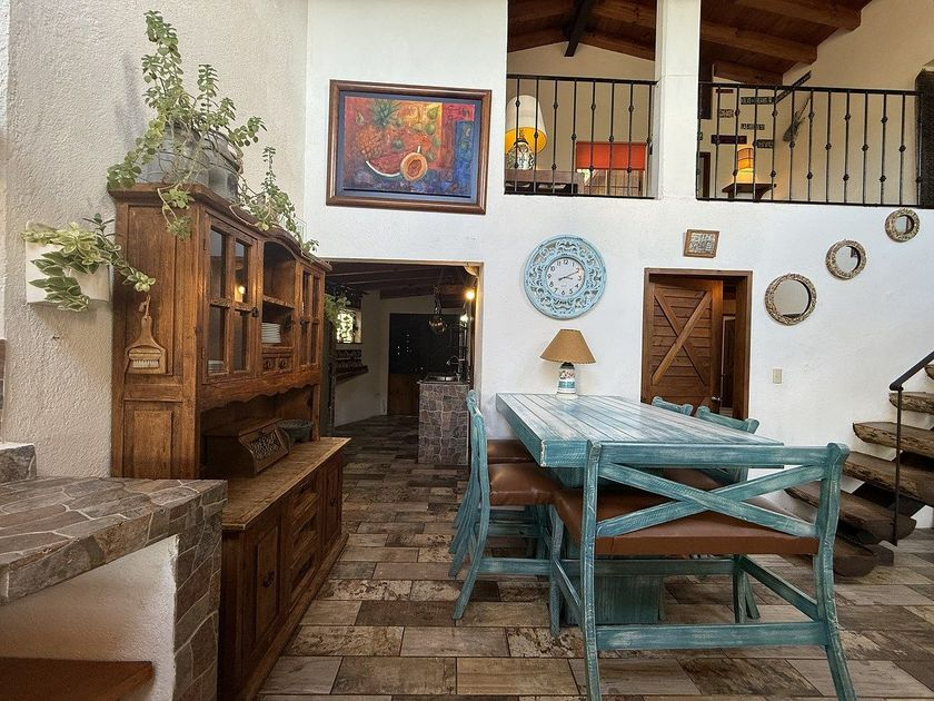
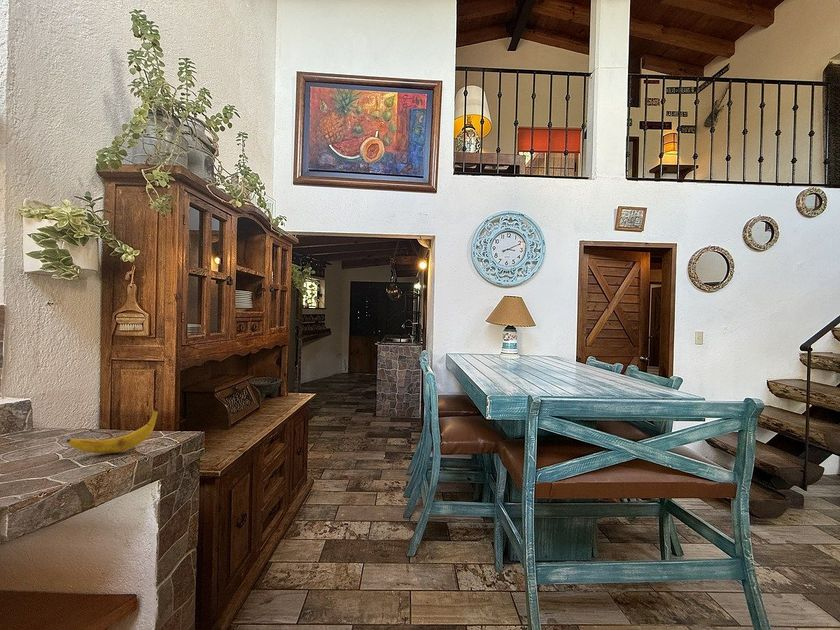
+ banana [66,407,159,455]
